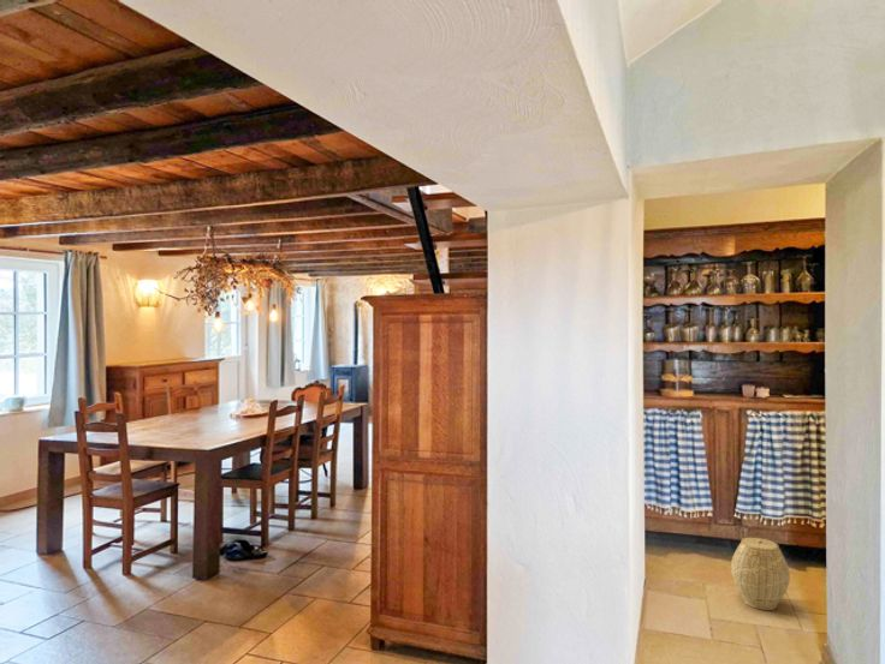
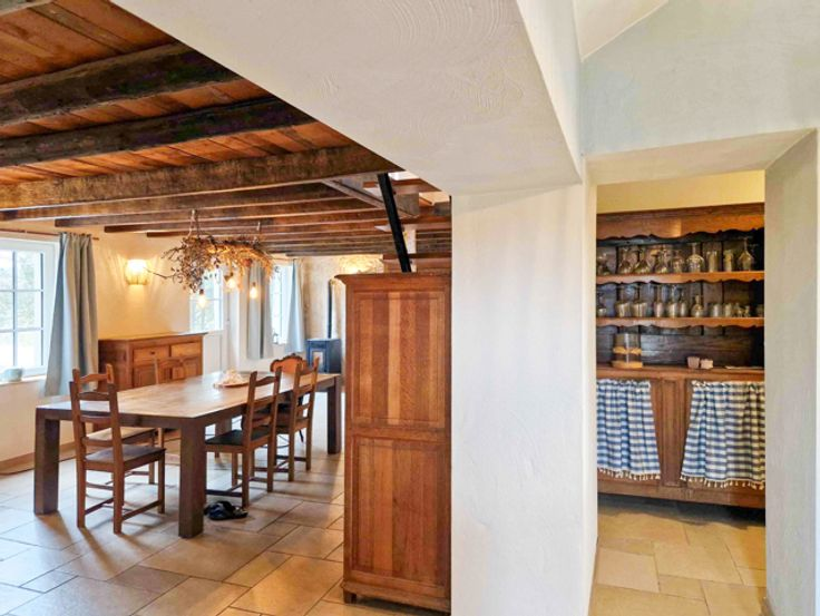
- woven basket [730,537,791,611]
